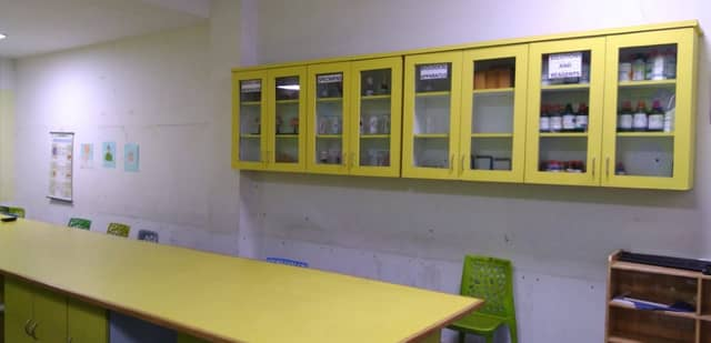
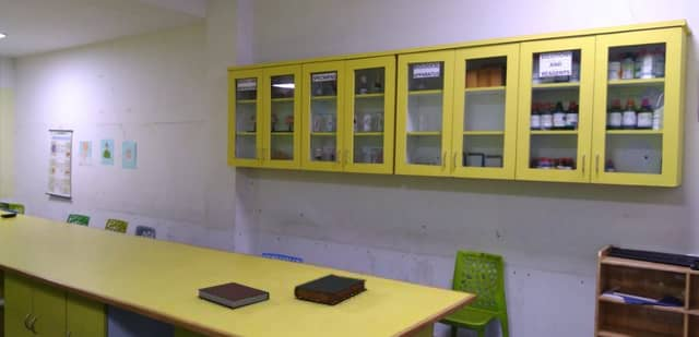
+ book [293,273,368,305]
+ notebook [197,281,271,310]
